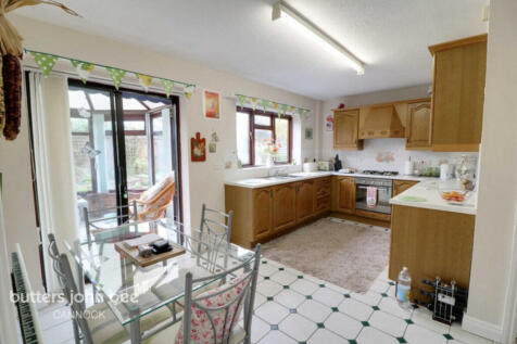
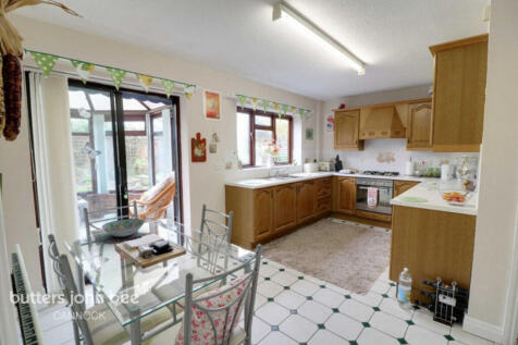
+ decorative bowl [101,218,146,237]
